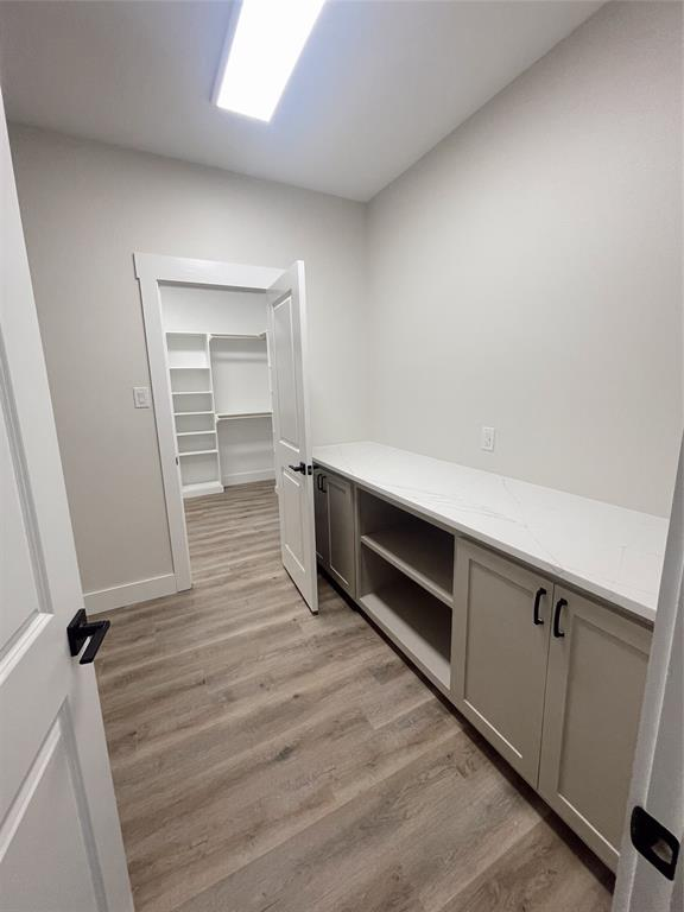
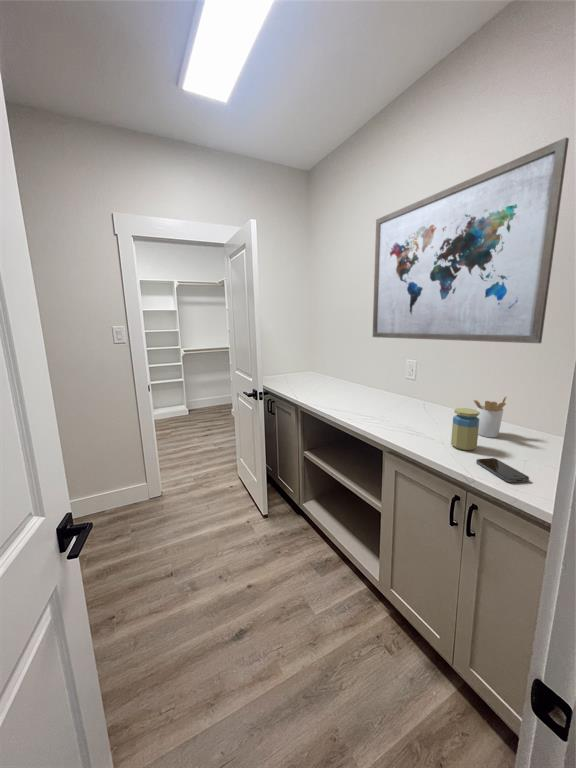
+ smartphone [475,457,530,484]
+ jar [450,407,480,451]
+ utensil holder [472,395,508,438]
+ wall art [372,136,570,344]
